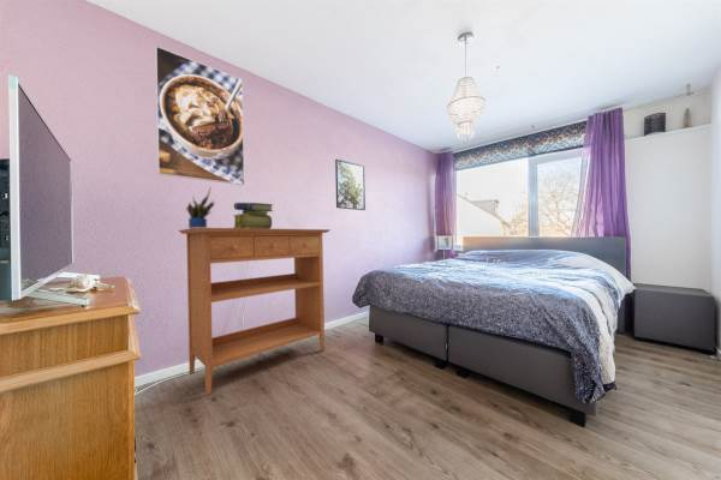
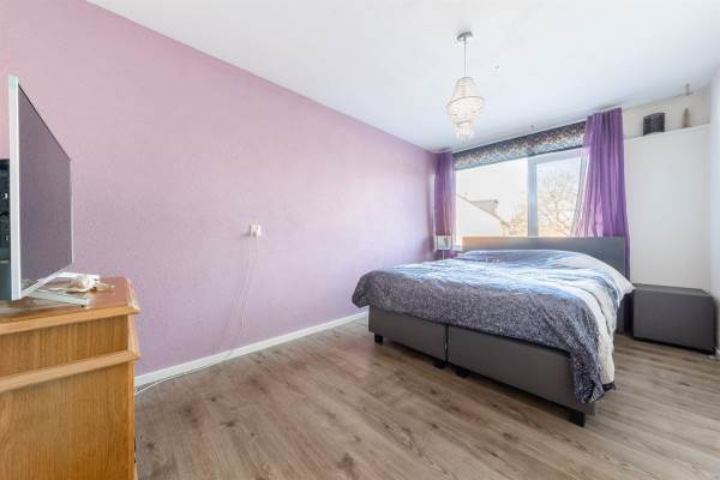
- stack of books [232,202,274,229]
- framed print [154,44,245,186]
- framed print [334,158,367,211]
- console table [178,227,332,396]
- potted plant [185,187,216,229]
